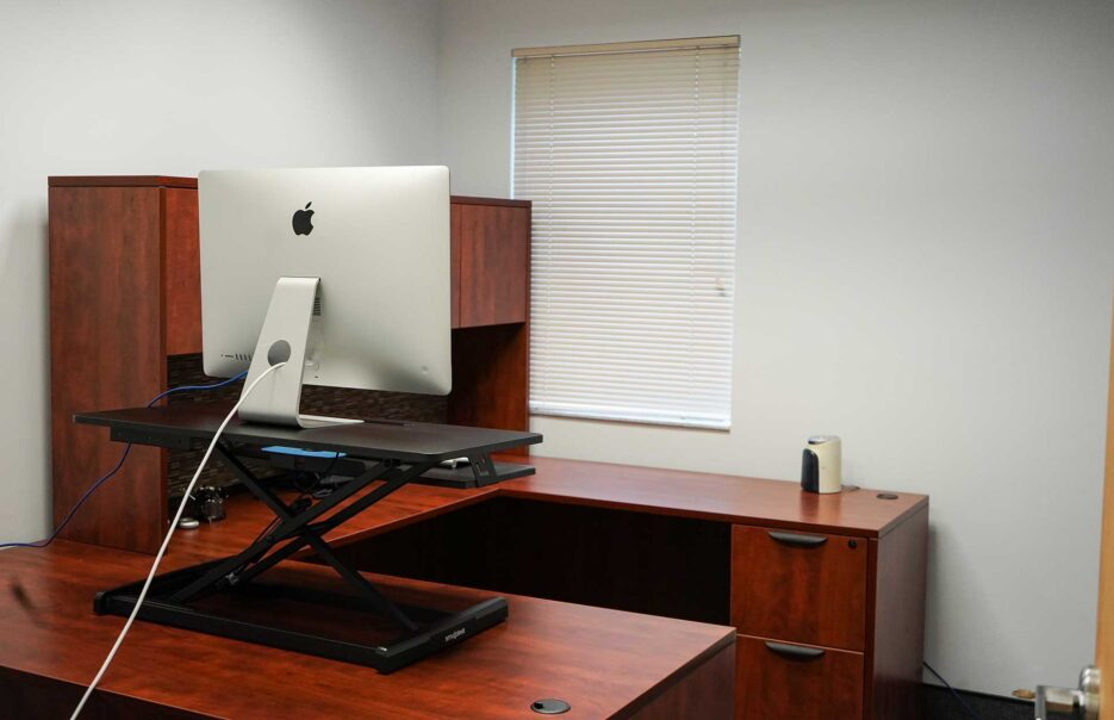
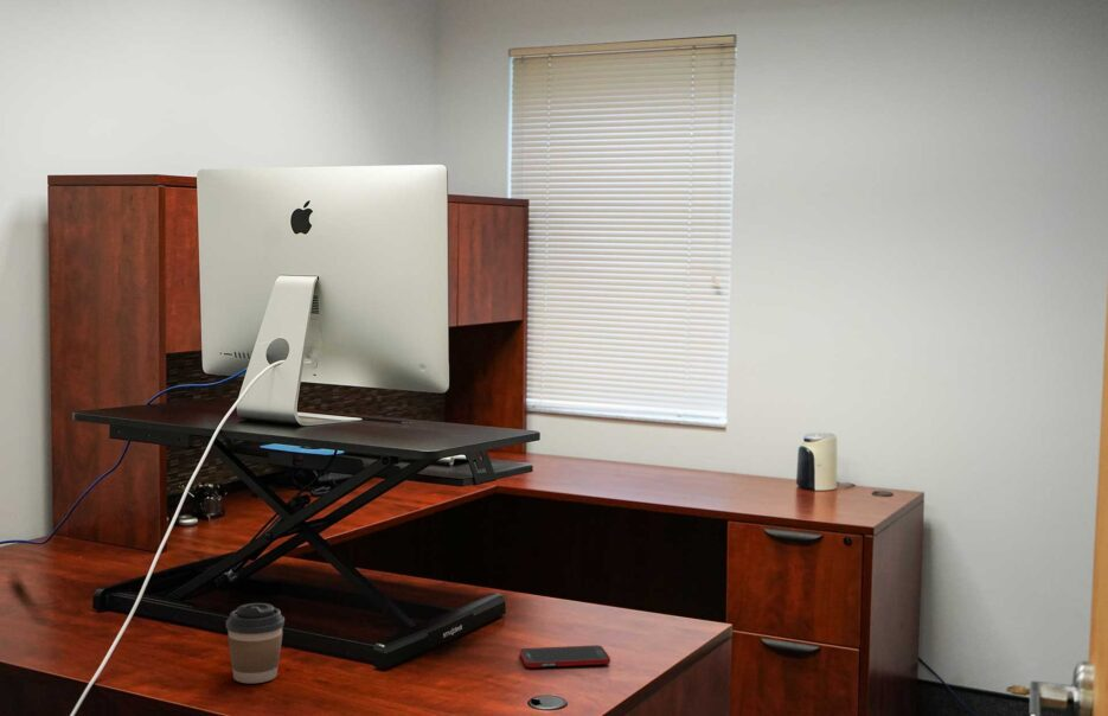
+ coffee cup [225,602,286,684]
+ cell phone [519,644,611,669]
